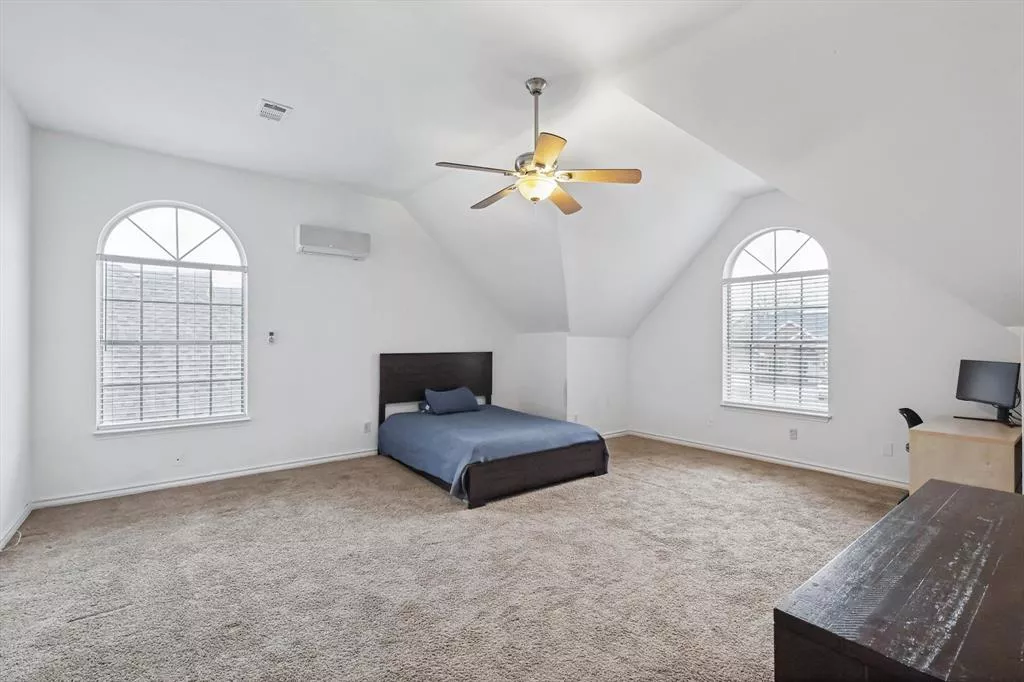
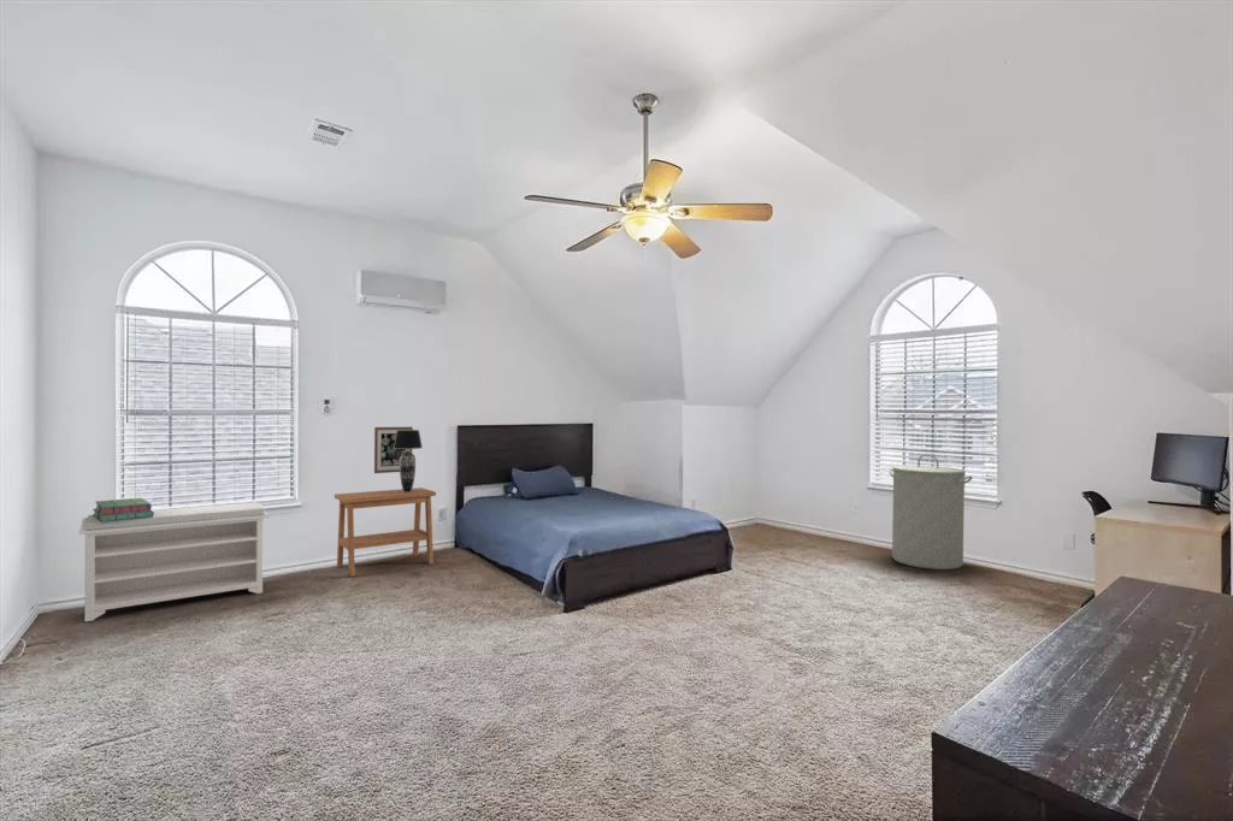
+ side table [334,486,437,578]
+ table lamp [394,429,424,492]
+ wall art [373,426,414,474]
+ bench [78,501,271,622]
+ laundry hamper [889,453,973,571]
+ stack of books [92,497,154,522]
